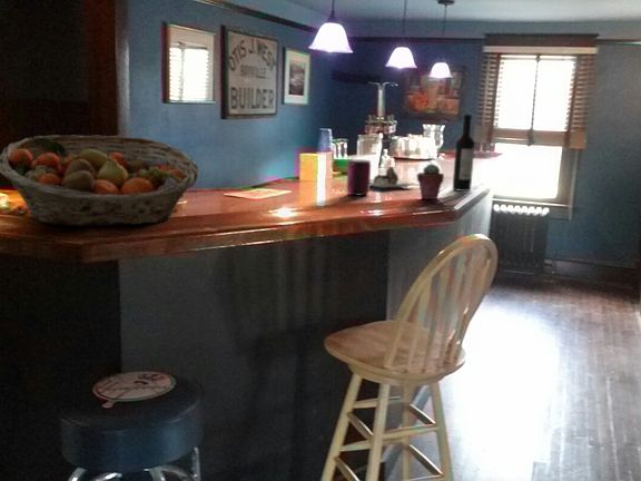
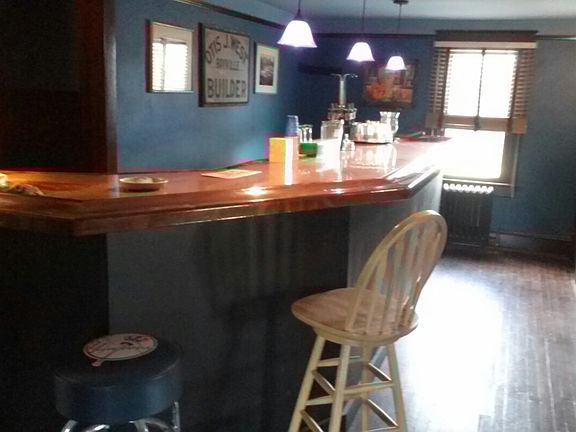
- can [345,158,372,196]
- potted succulent [416,163,445,200]
- wine bottle [369,112,476,193]
- fruit basket [0,135,200,227]
